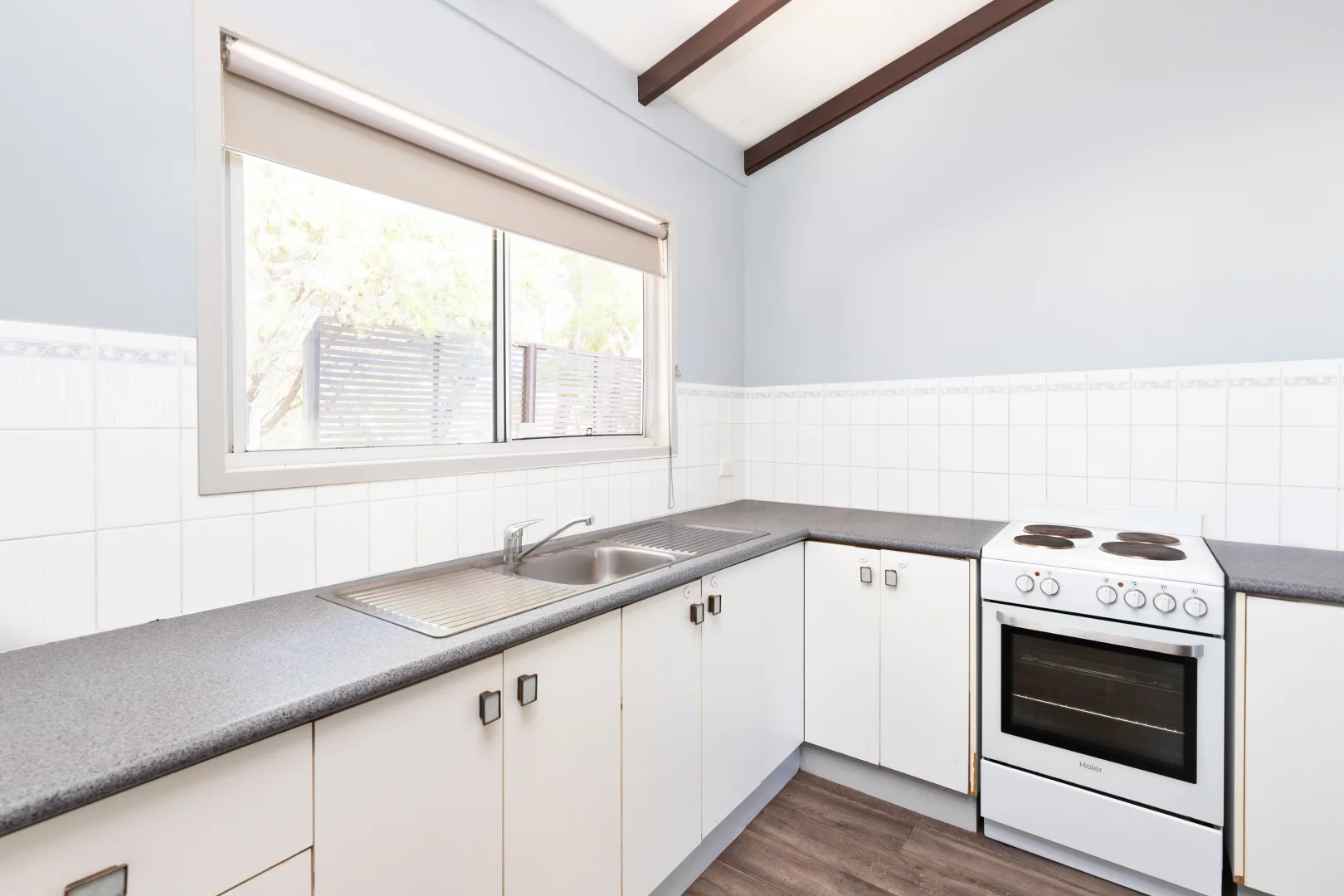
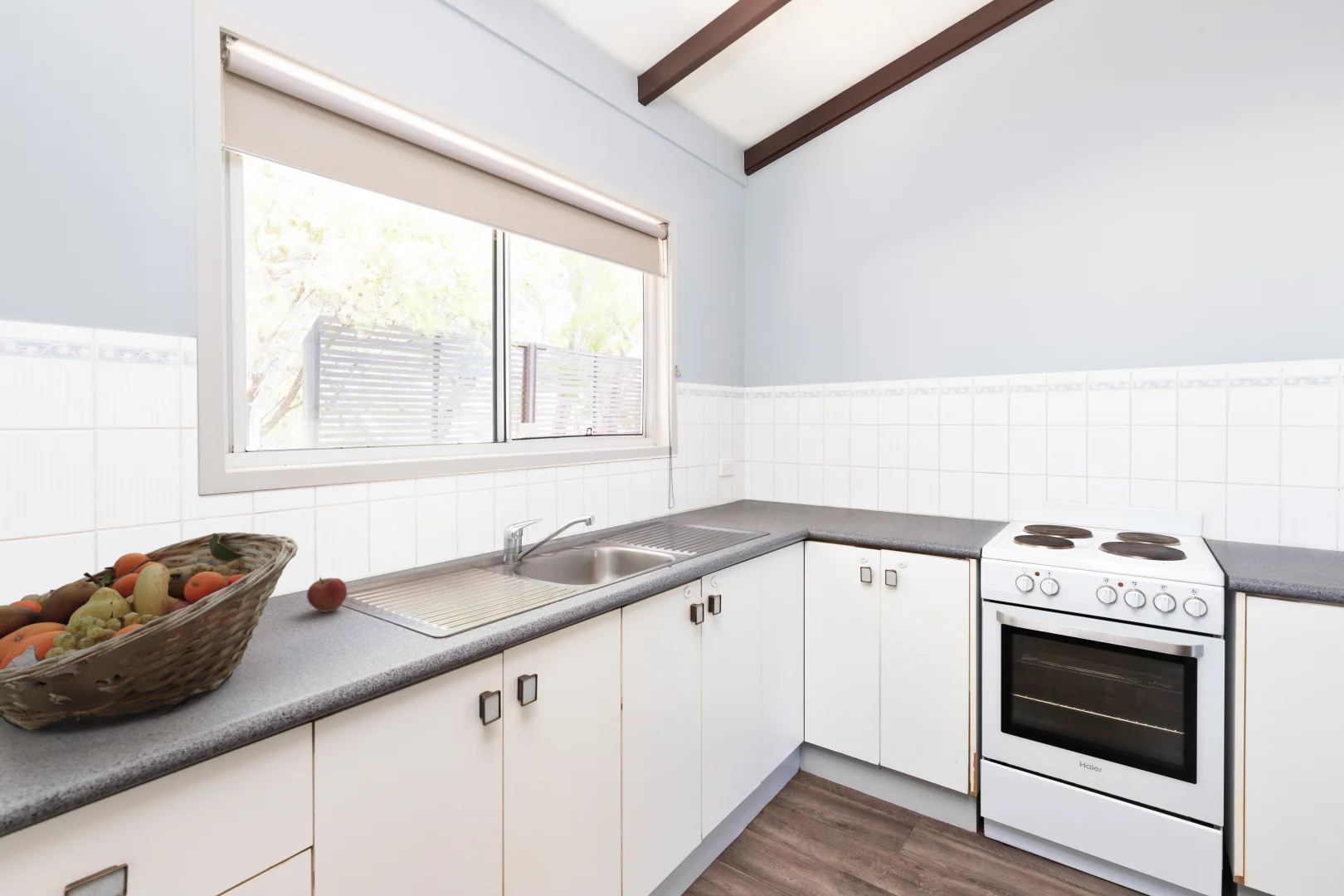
+ apple [306,576,348,612]
+ fruit basket [0,532,299,732]
